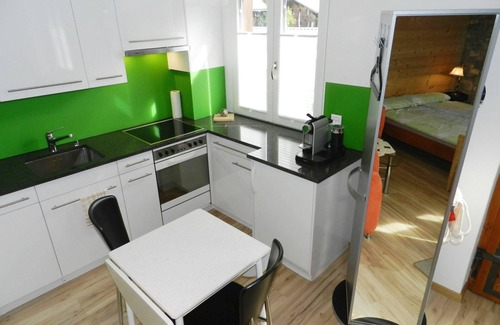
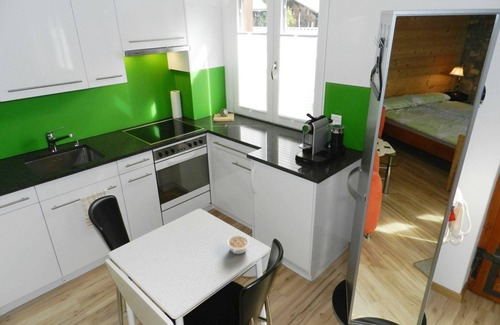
+ legume [226,234,250,255]
